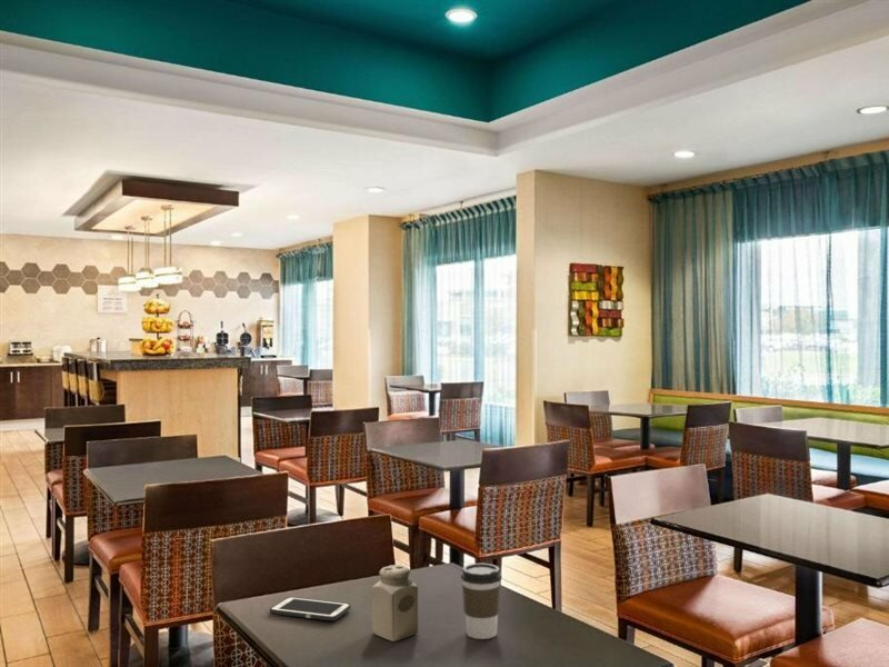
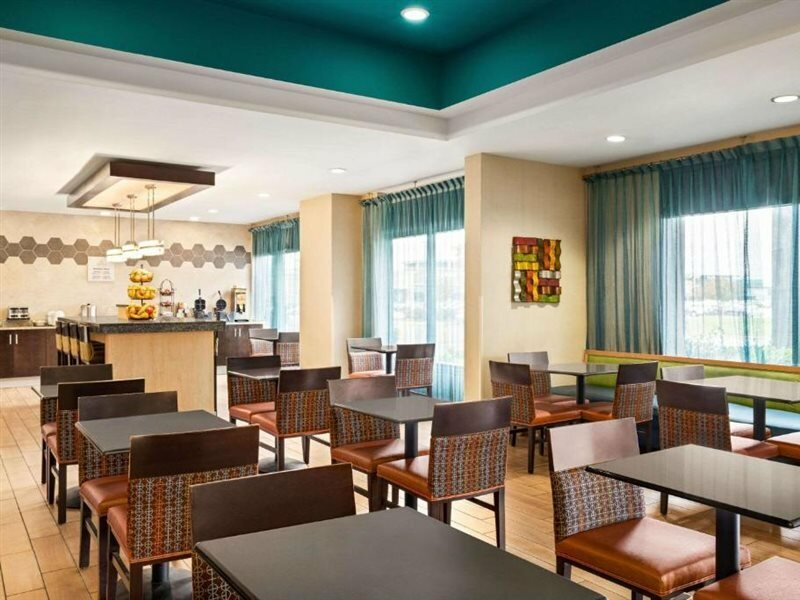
- coffee cup [460,563,502,640]
- cell phone [269,596,352,621]
- salt shaker [370,564,419,643]
